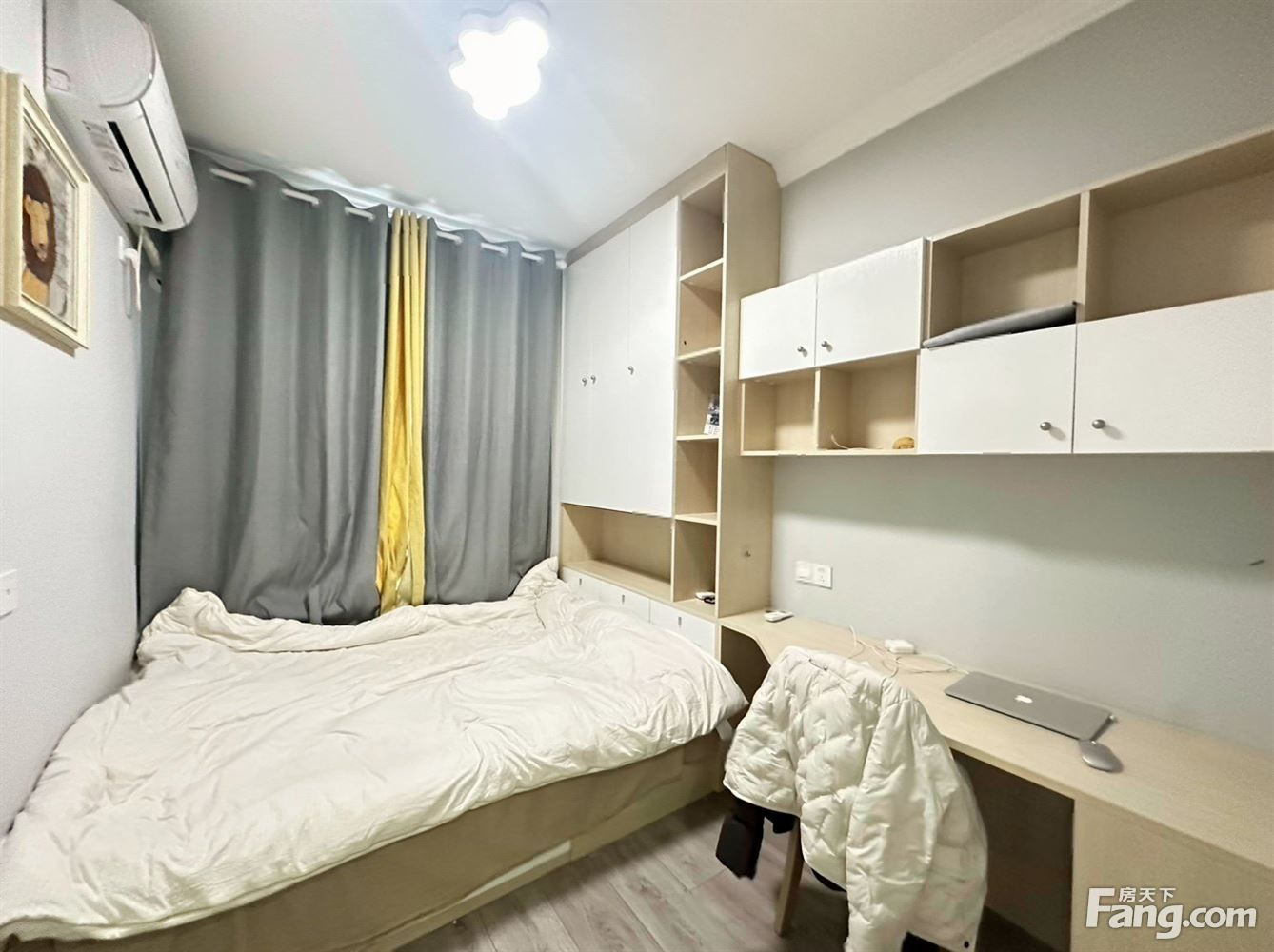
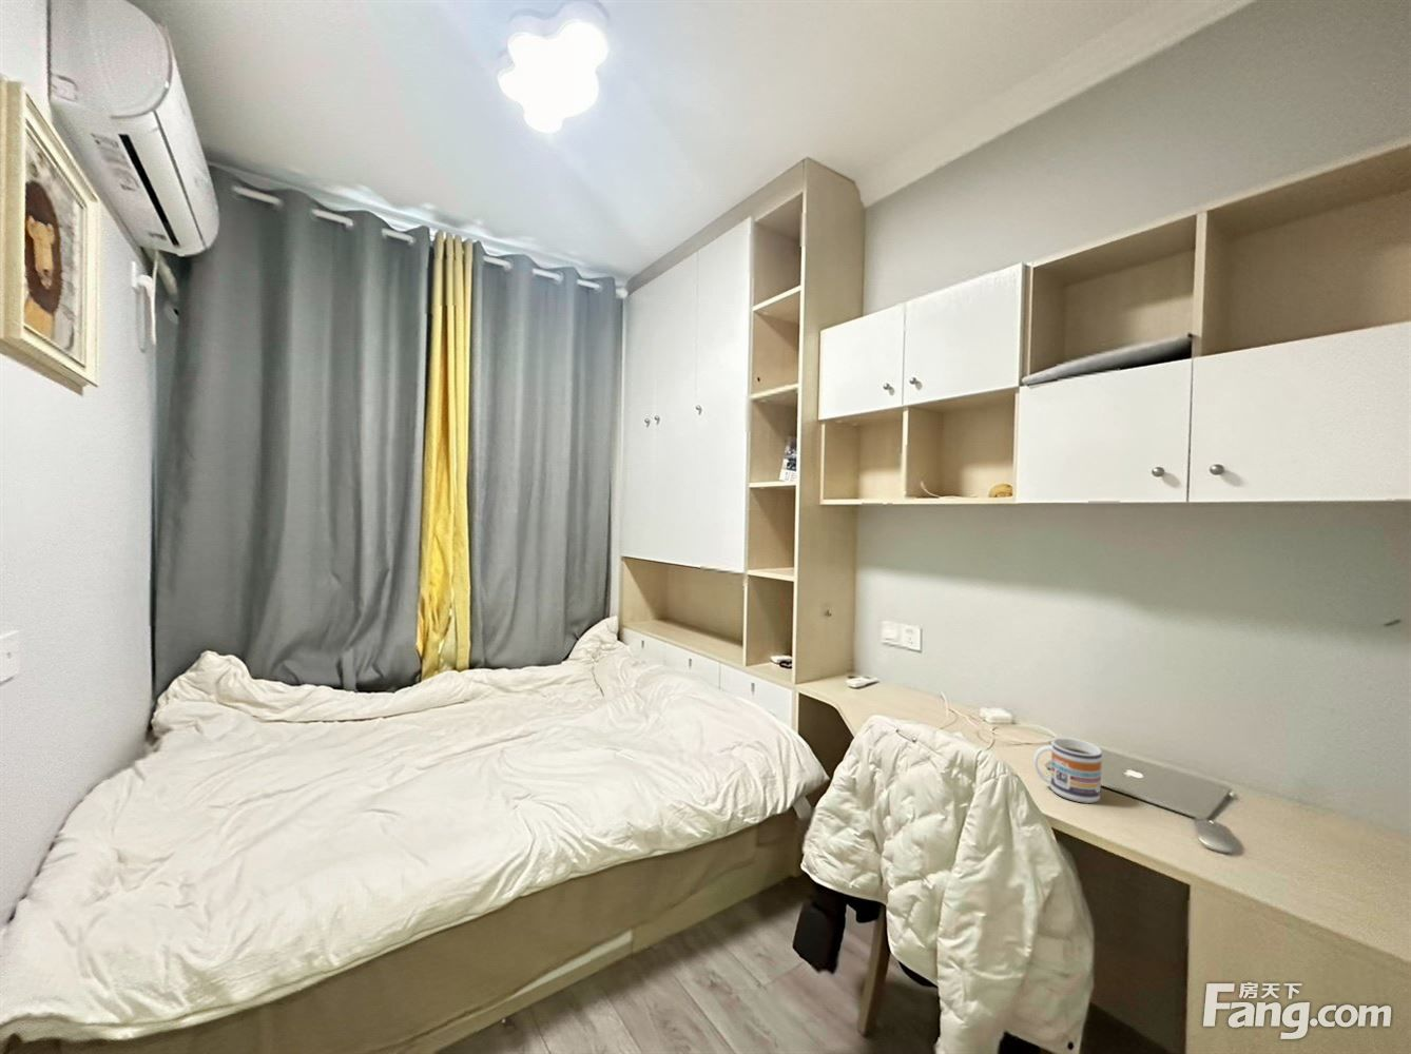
+ mug [1032,736,1103,804]
